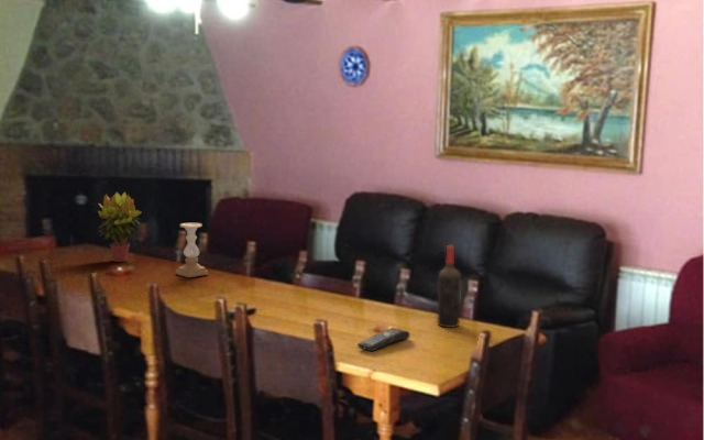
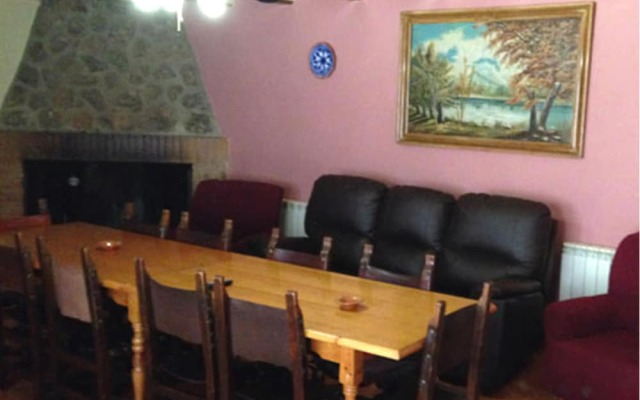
- wine bottle [437,244,462,329]
- potted plant [97,190,143,263]
- remote control [356,327,410,352]
- candle holder [175,222,209,278]
